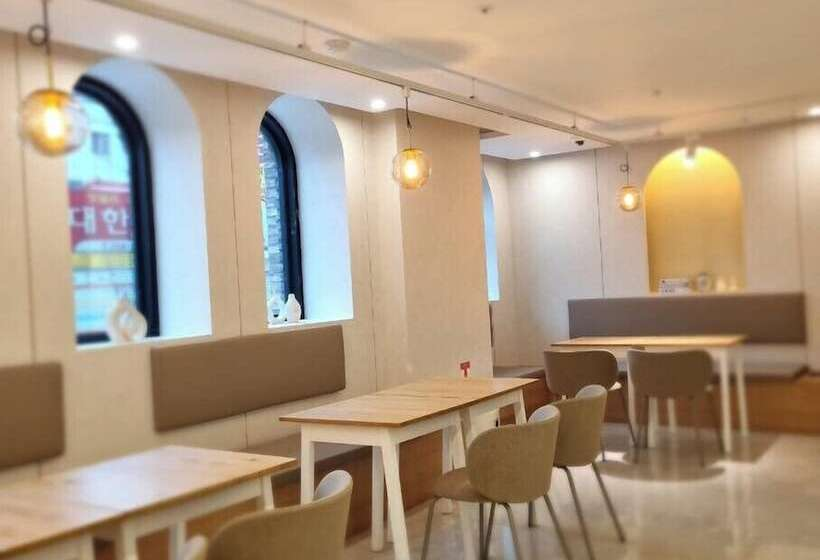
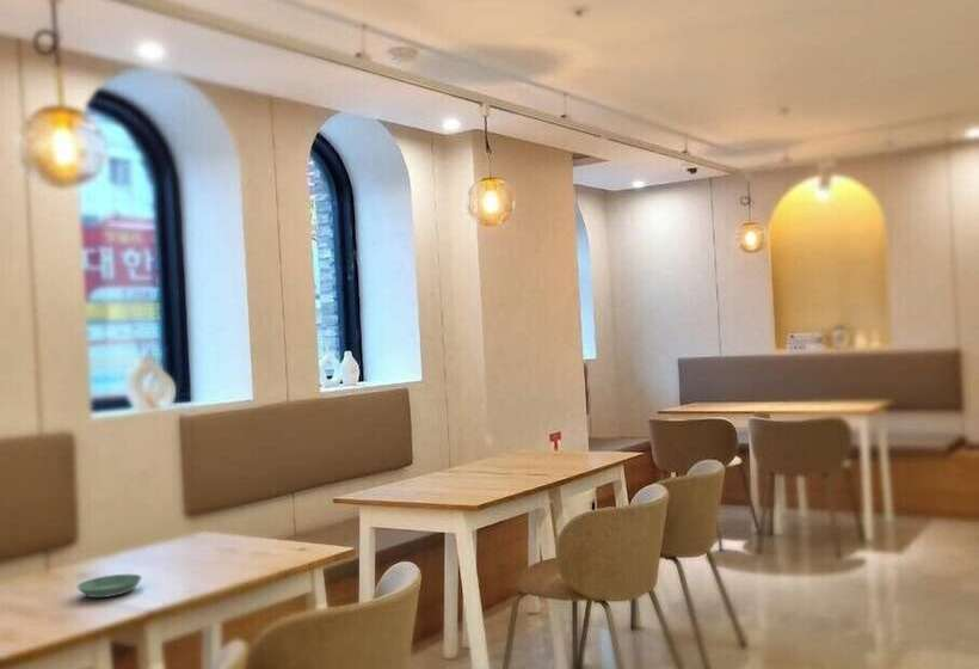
+ saucer [76,573,143,599]
